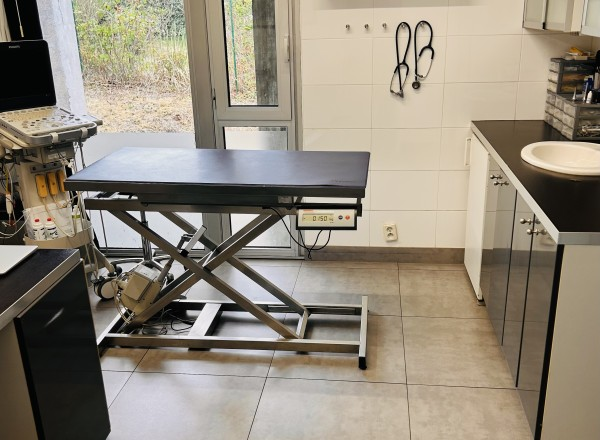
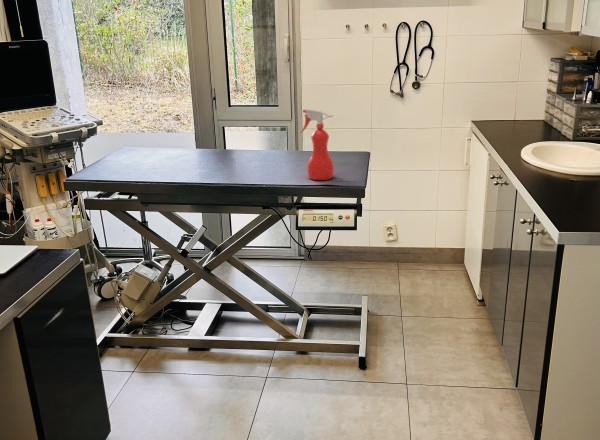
+ spray bottle [299,108,335,181]
